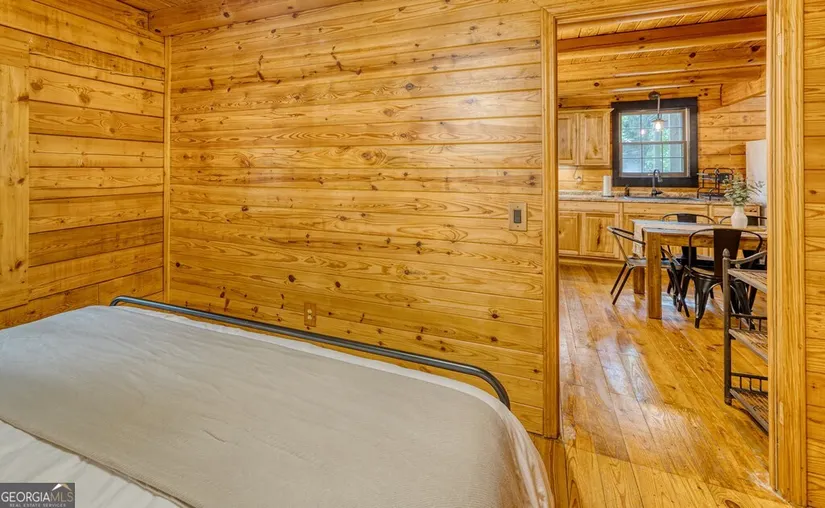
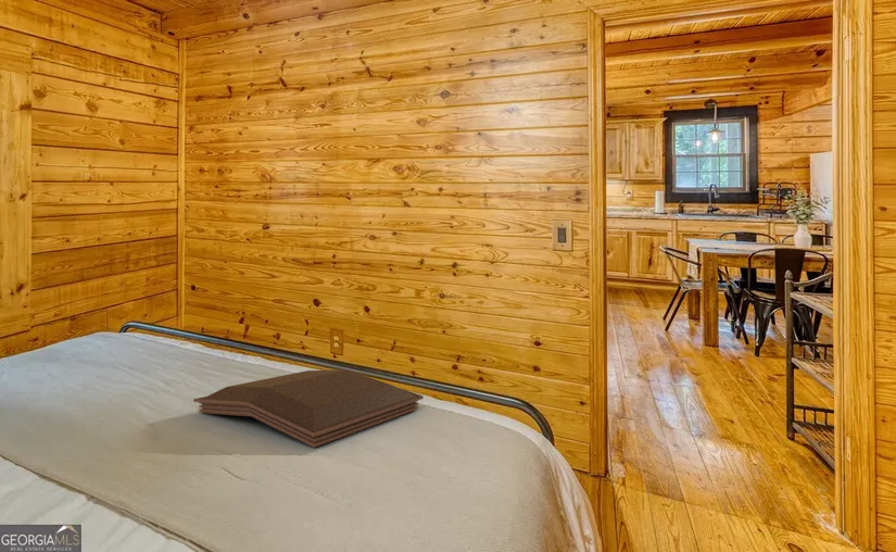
+ serving tray [192,368,425,449]
